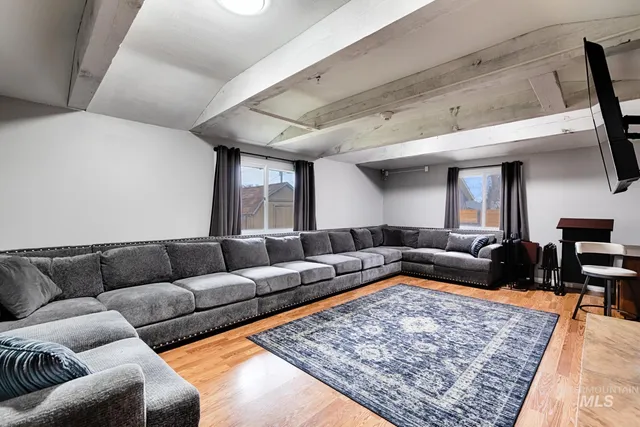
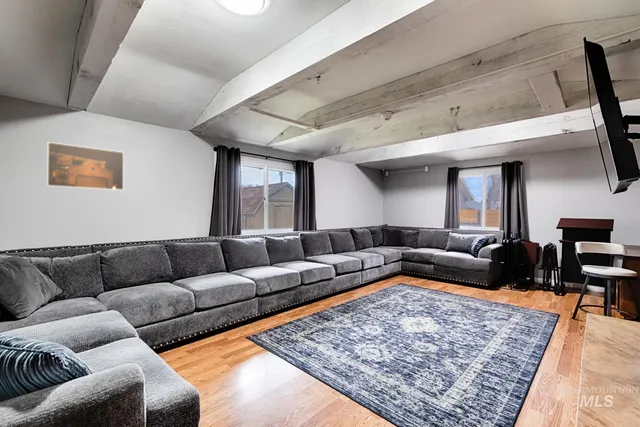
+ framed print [46,141,125,191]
